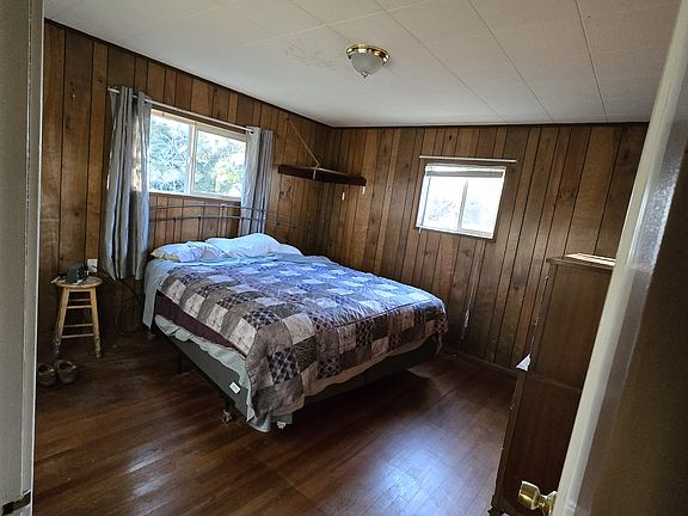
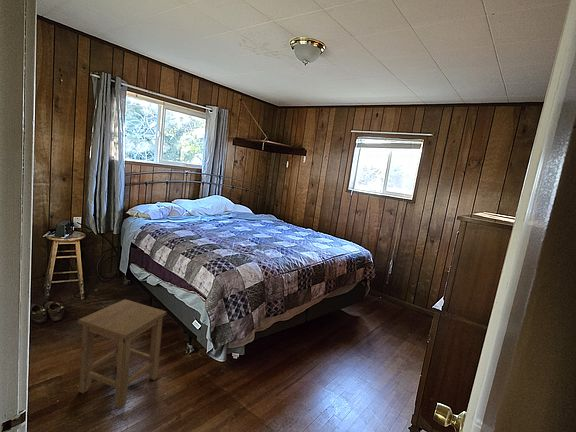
+ stool [77,298,168,410]
